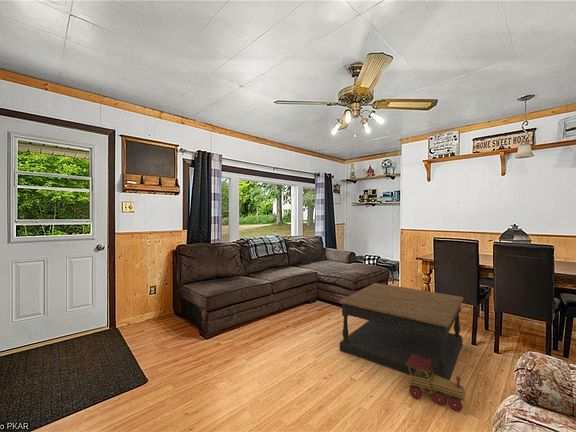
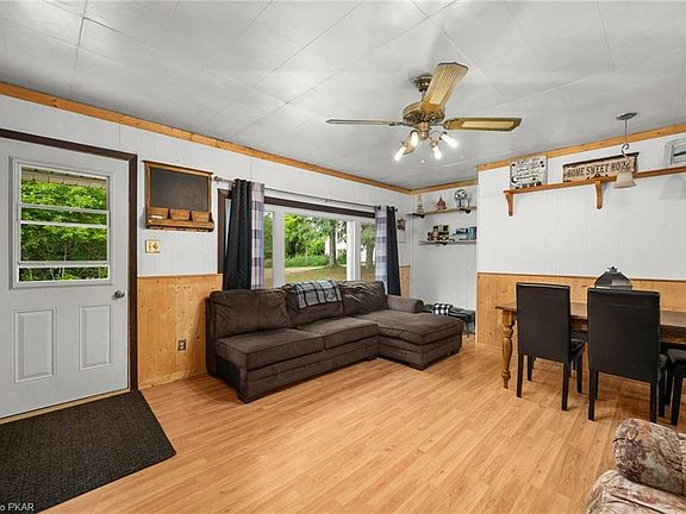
- toy train [406,354,467,412]
- coffee table [338,282,465,381]
